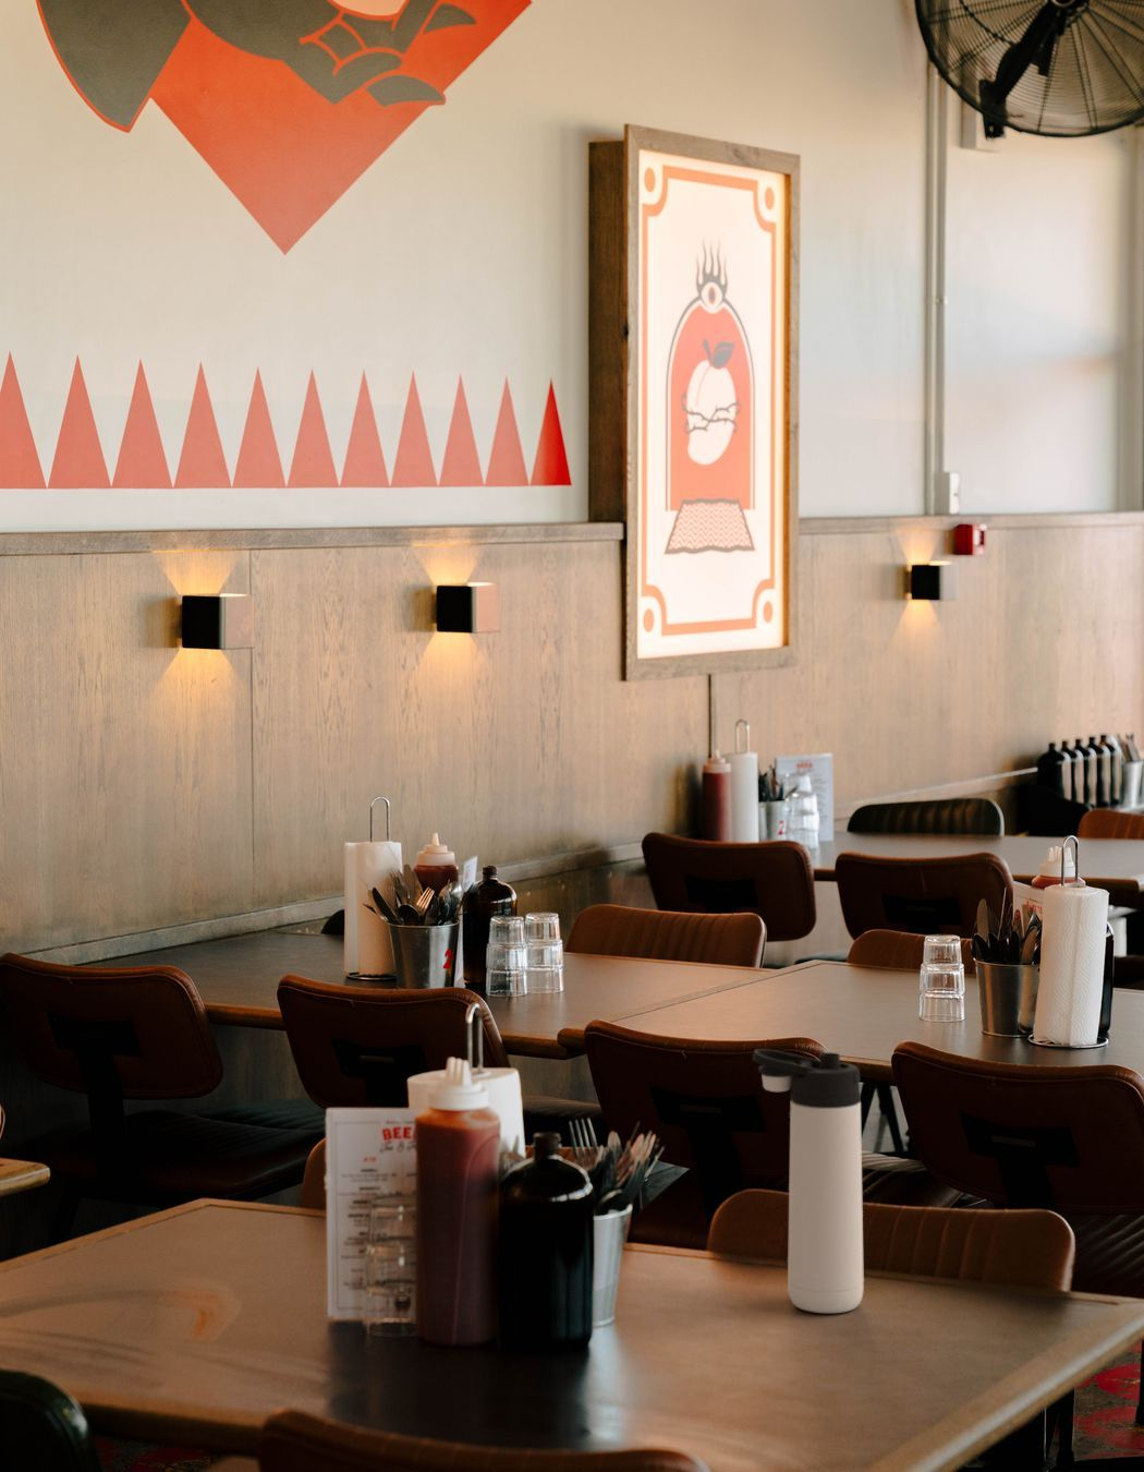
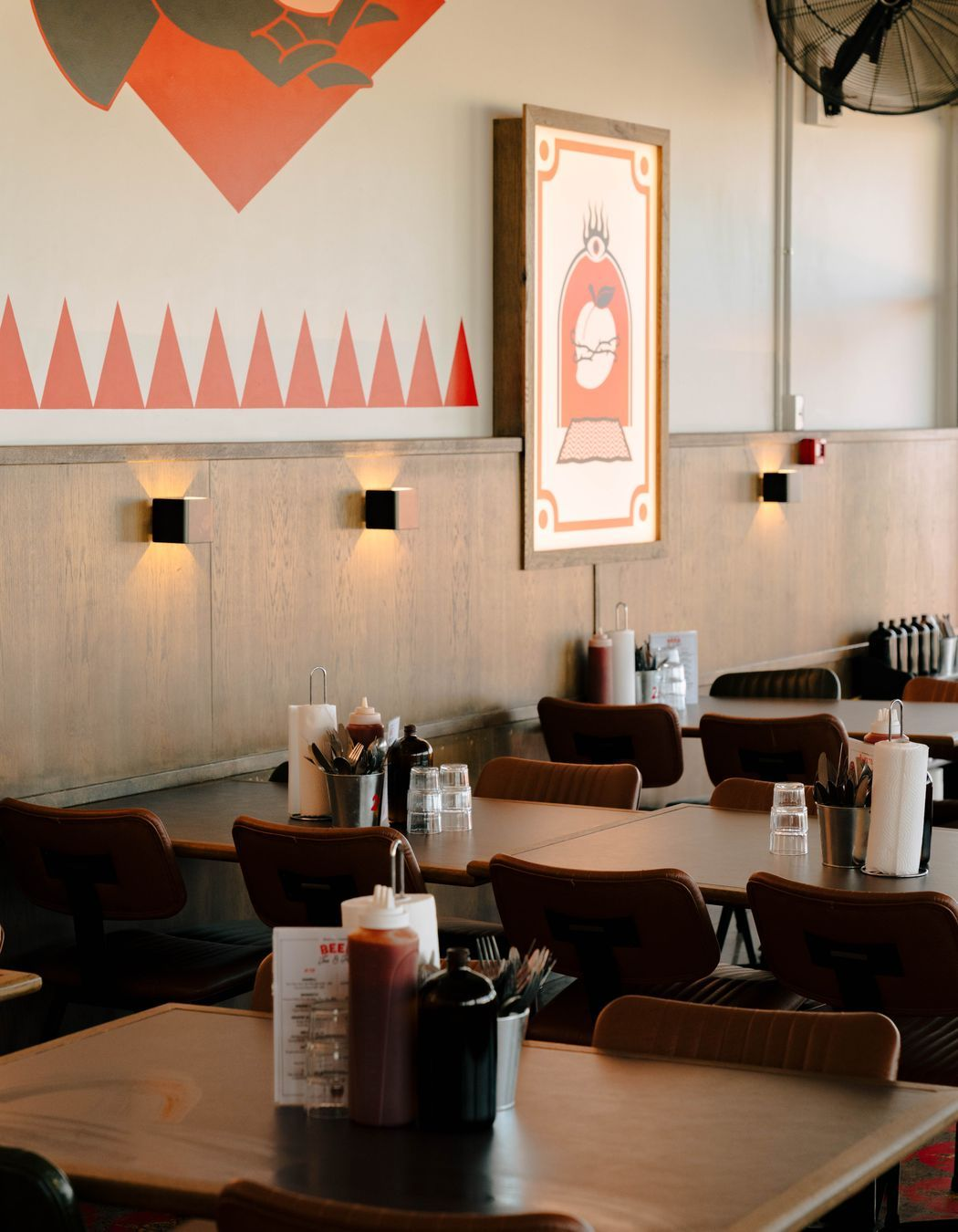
- thermos bottle [752,1048,865,1314]
